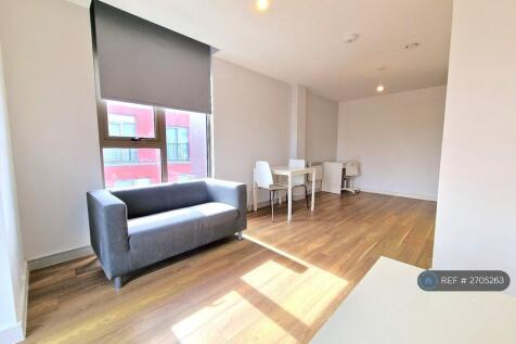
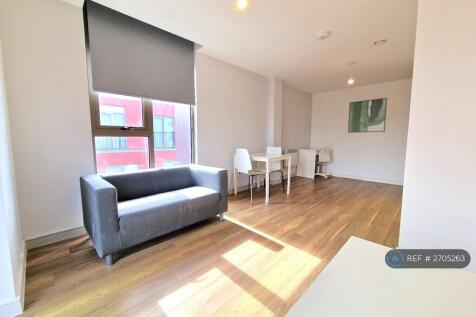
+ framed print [347,97,388,134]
